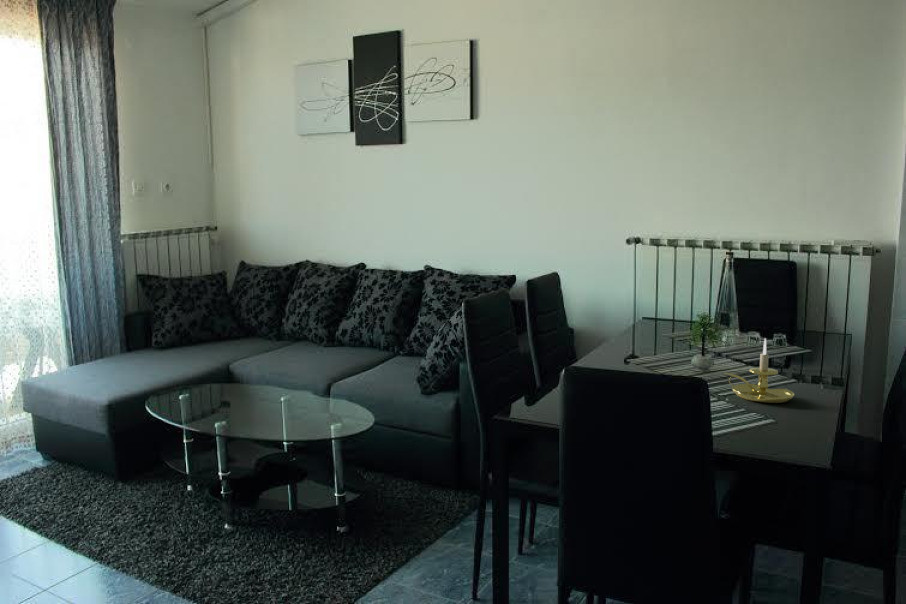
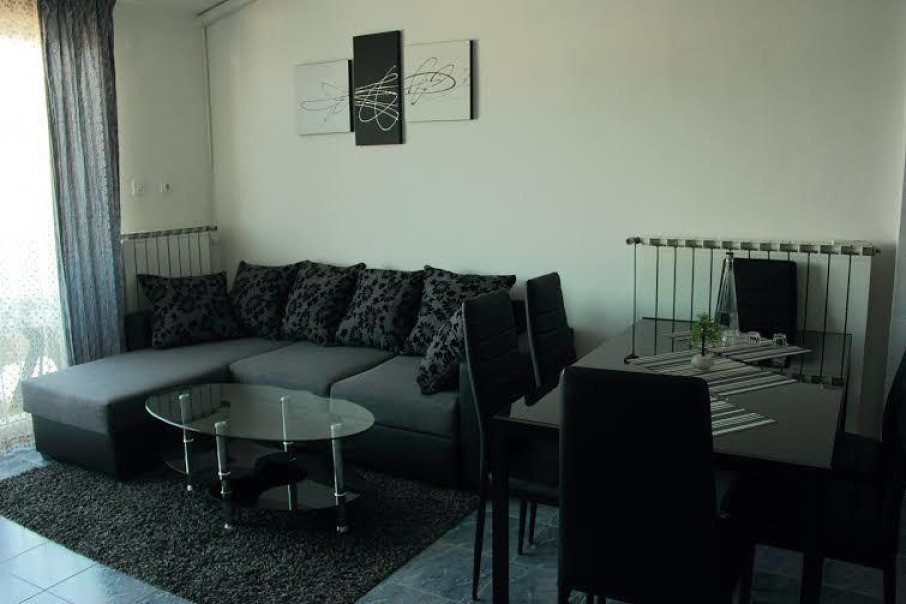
- candle holder [723,337,795,404]
